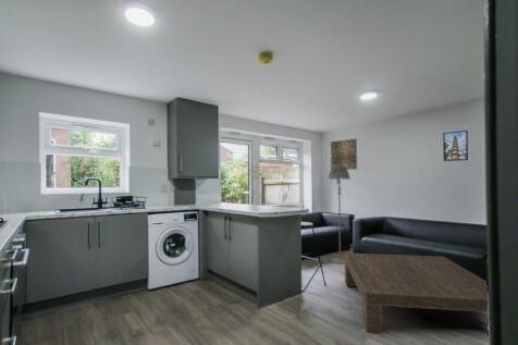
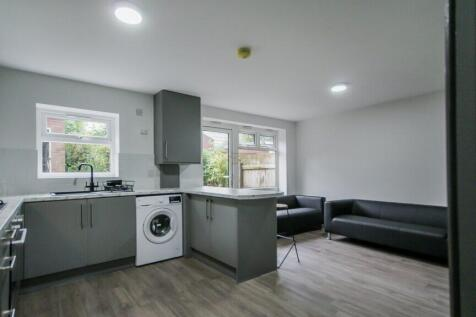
- coffee table [343,252,489,335]
- floor lamp [326,165,351,266]
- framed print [442,130,469,162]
- wall art [330,138,358,171]
